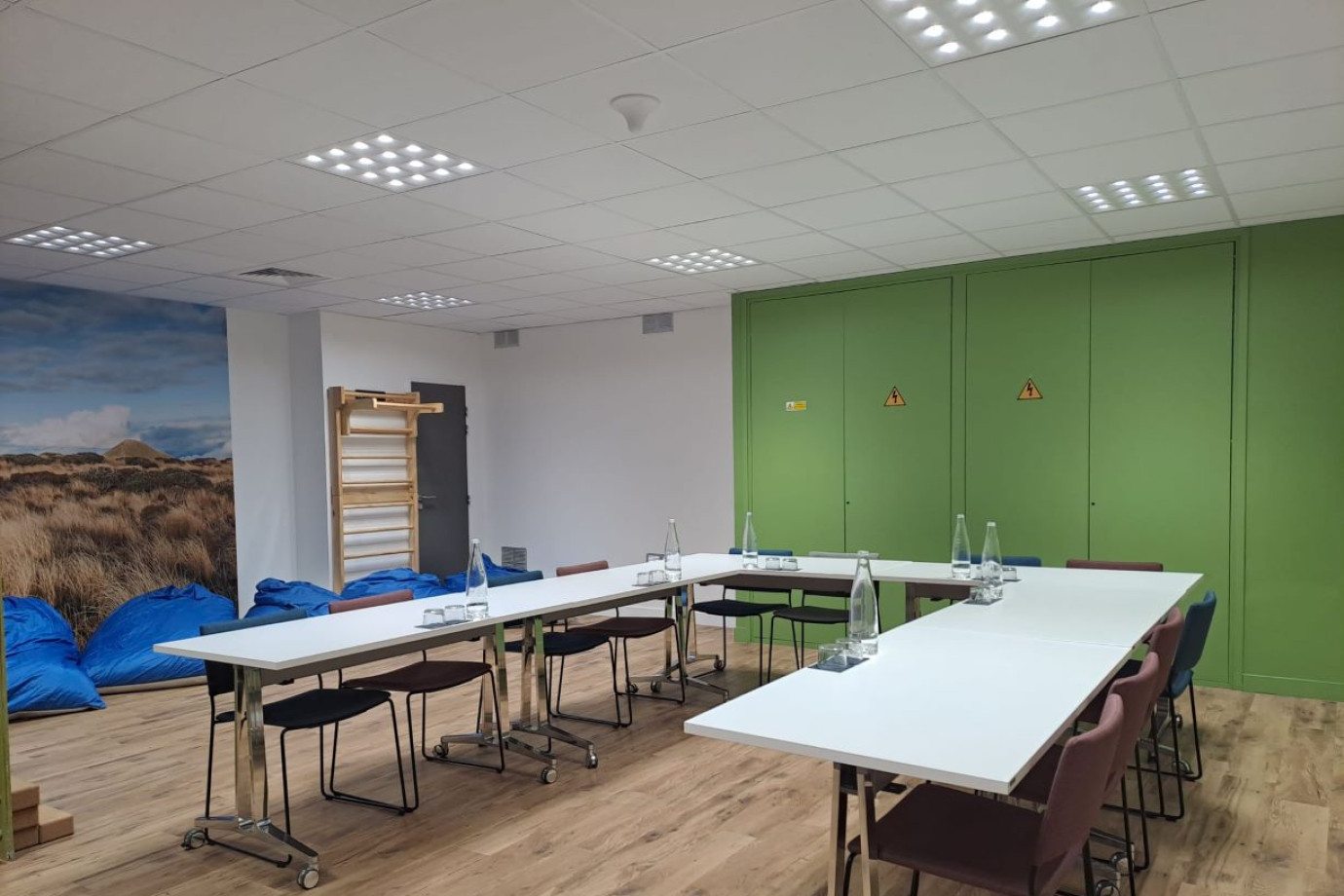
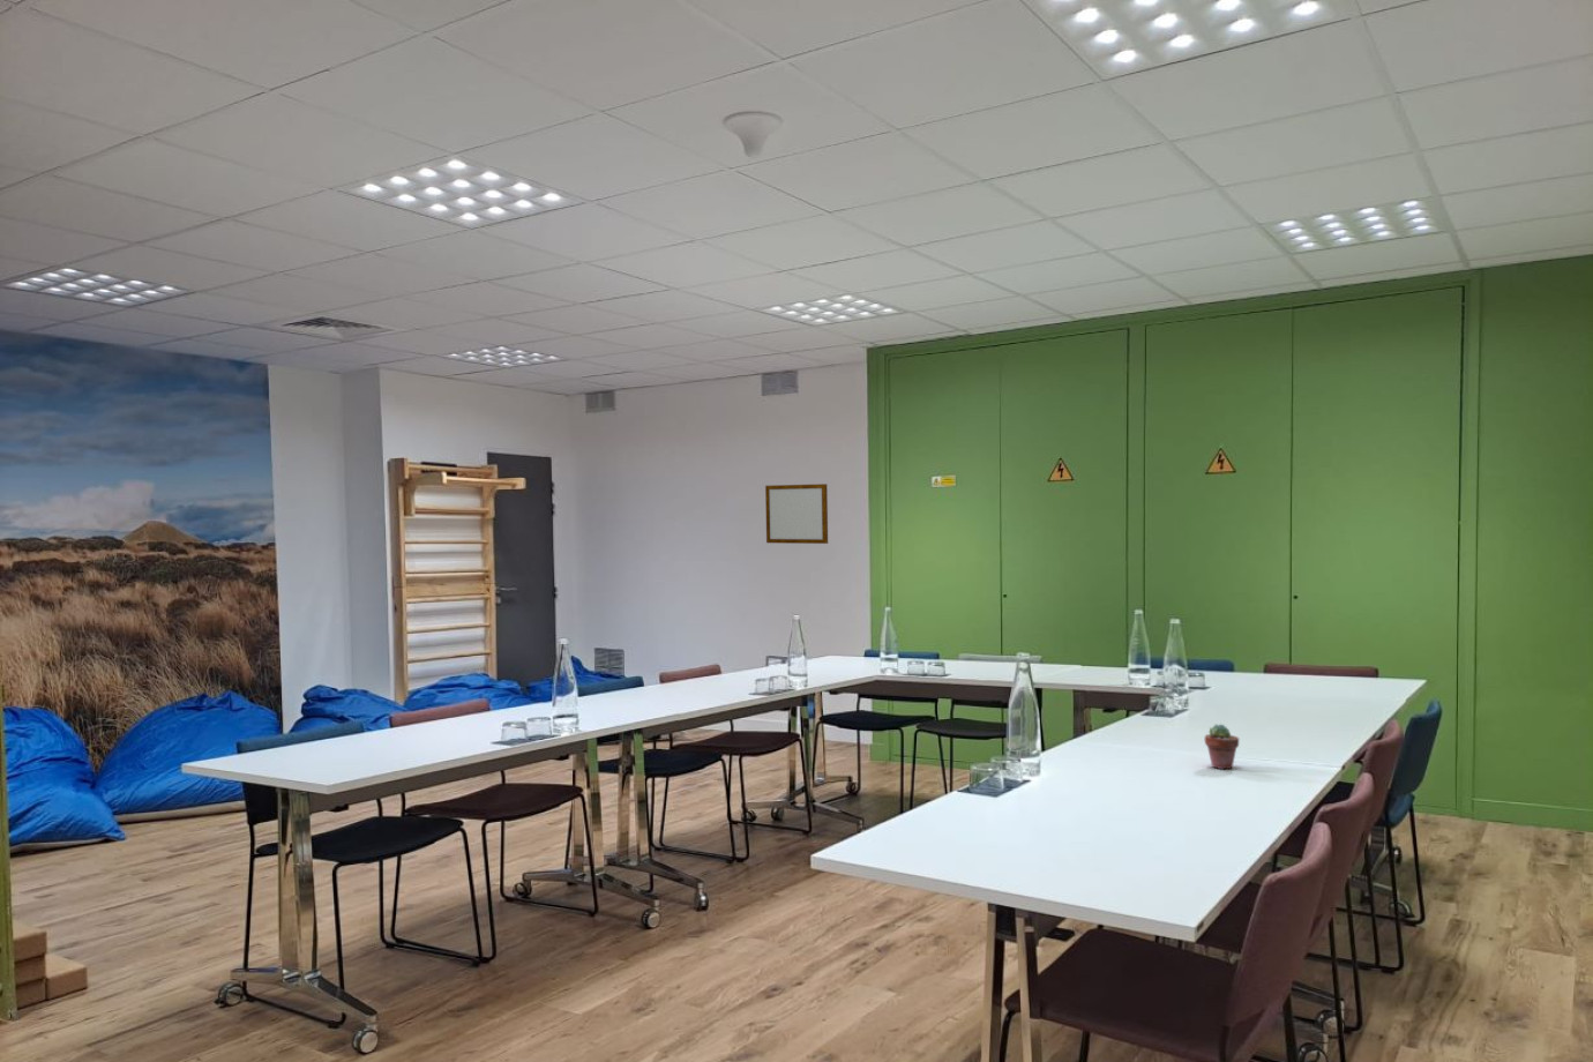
+ potted succulent [1204,723,1240,770]
+ writing board [764,482,829,545]
